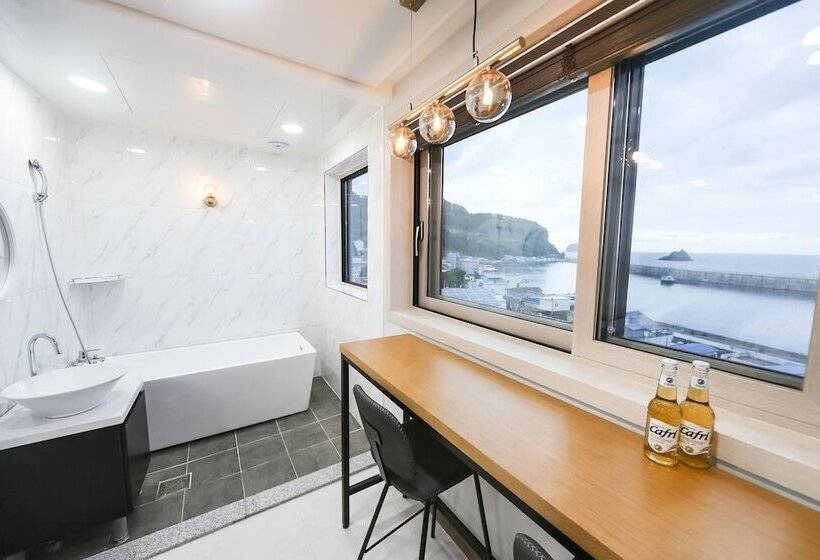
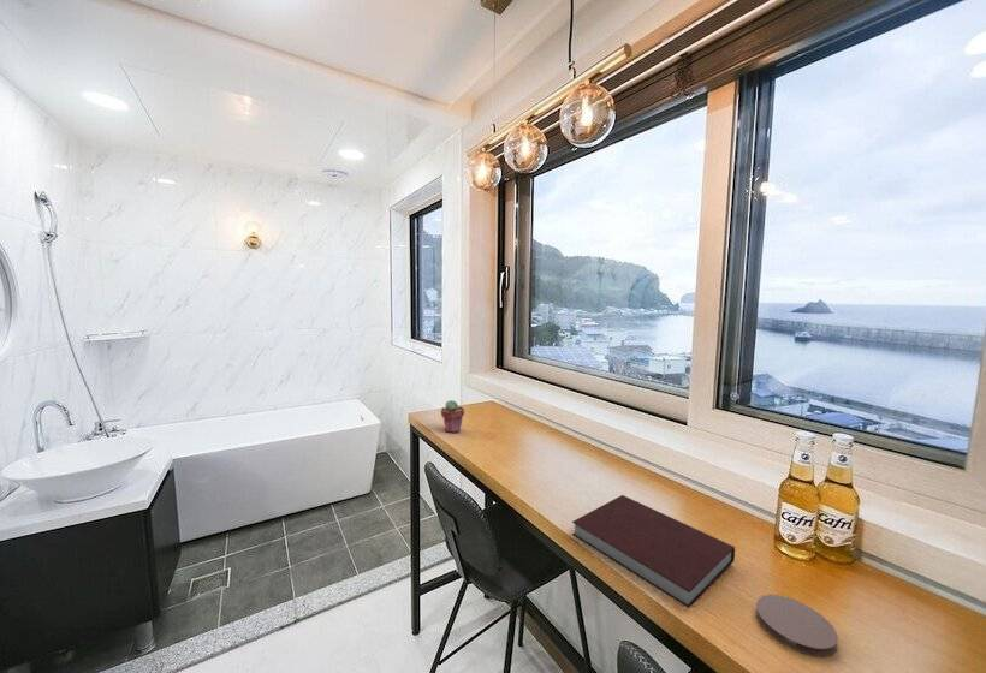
+ potted succulent [440,399,465,434]
+ coaster [754,594,839,659]
+ notebook [571,494,736,609]
